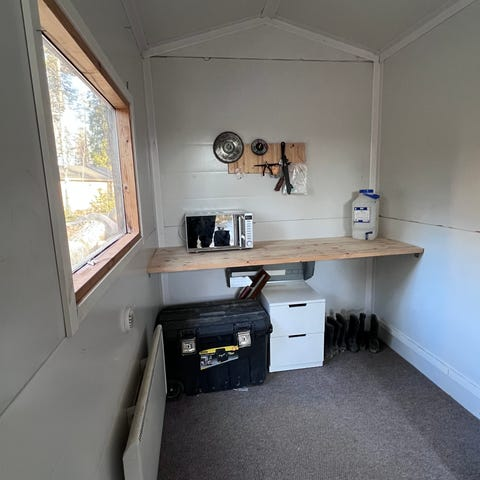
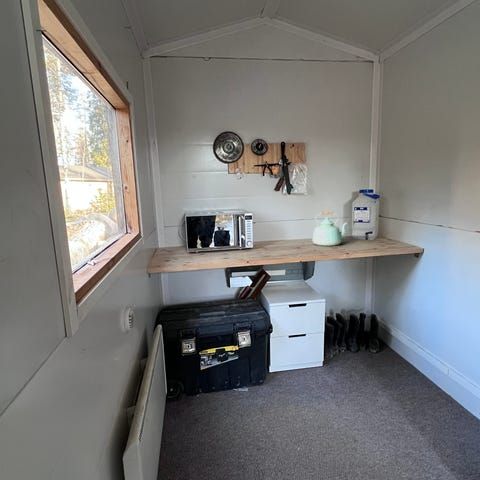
+ kettle [312,211,348,247]
